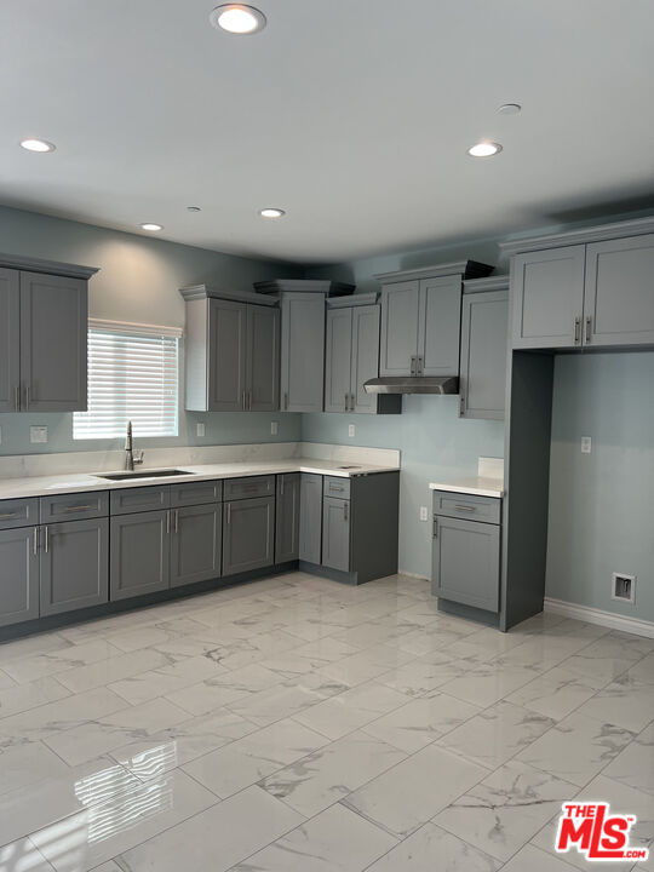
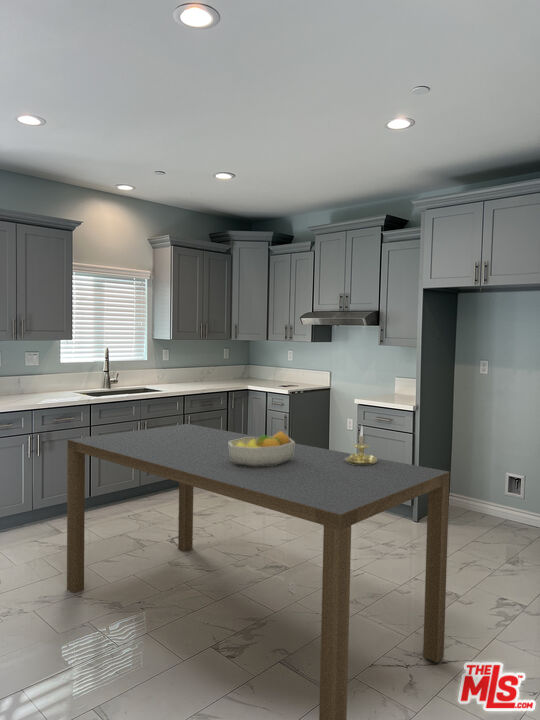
+ candle holder [345,424,378,465]
+ fruit bowl [229,430,296,467]
+ dining table [66,423,451,720]
